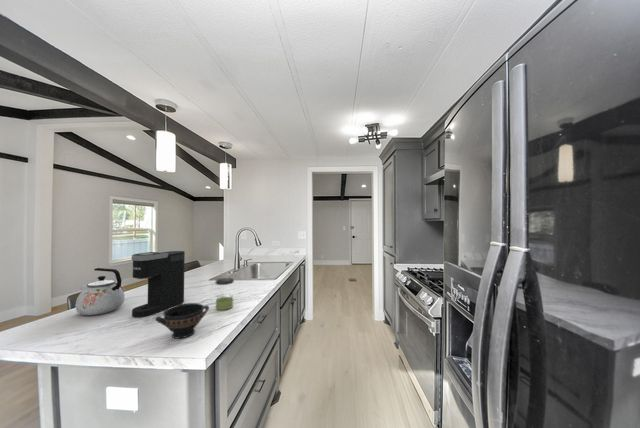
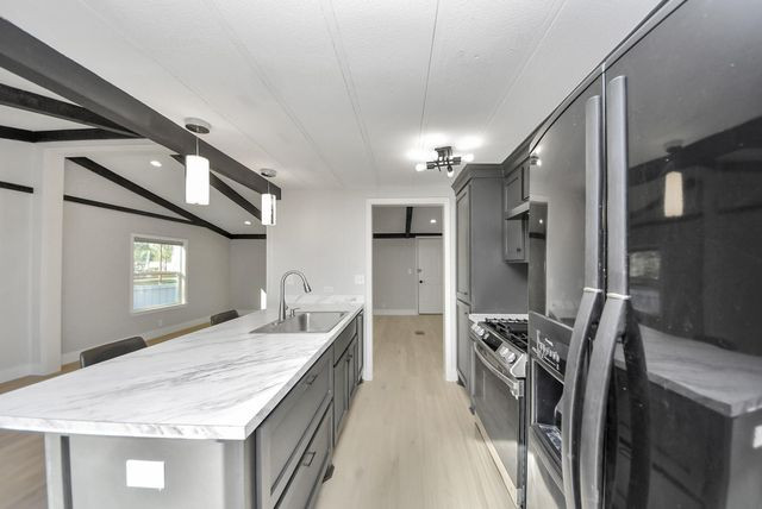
- kettle [74,267,126,316]
- bowl [154,302,210,340]
- coffee maker [131,250,186,318]
- jar [215,277,235,311]
